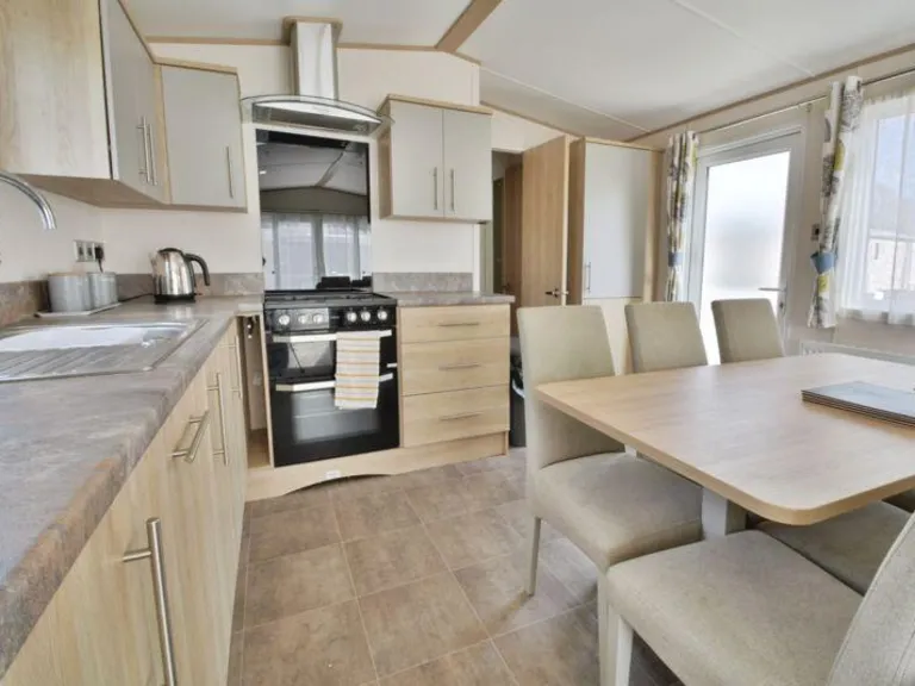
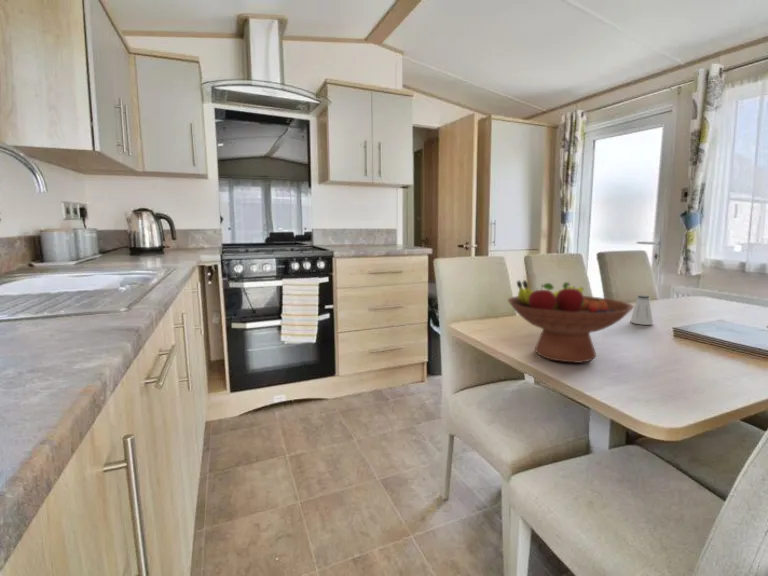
+ saltshaker [629,294,654,326]
+ fruit bowl [507,279,634,364]
